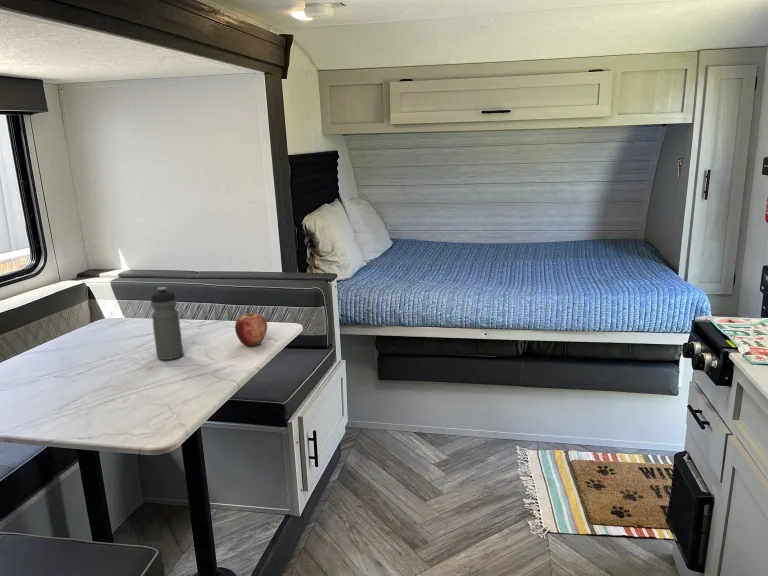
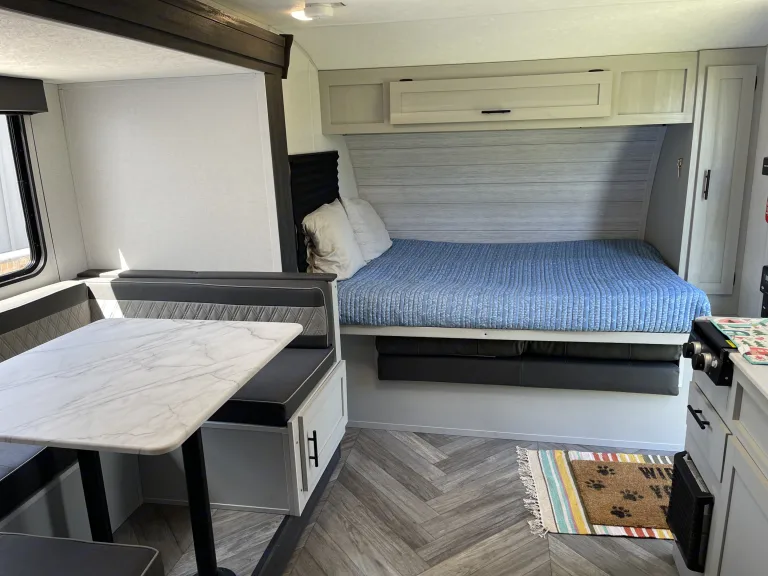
- water bottle [150,286,184,361]
- apple [234,310,268,347]
